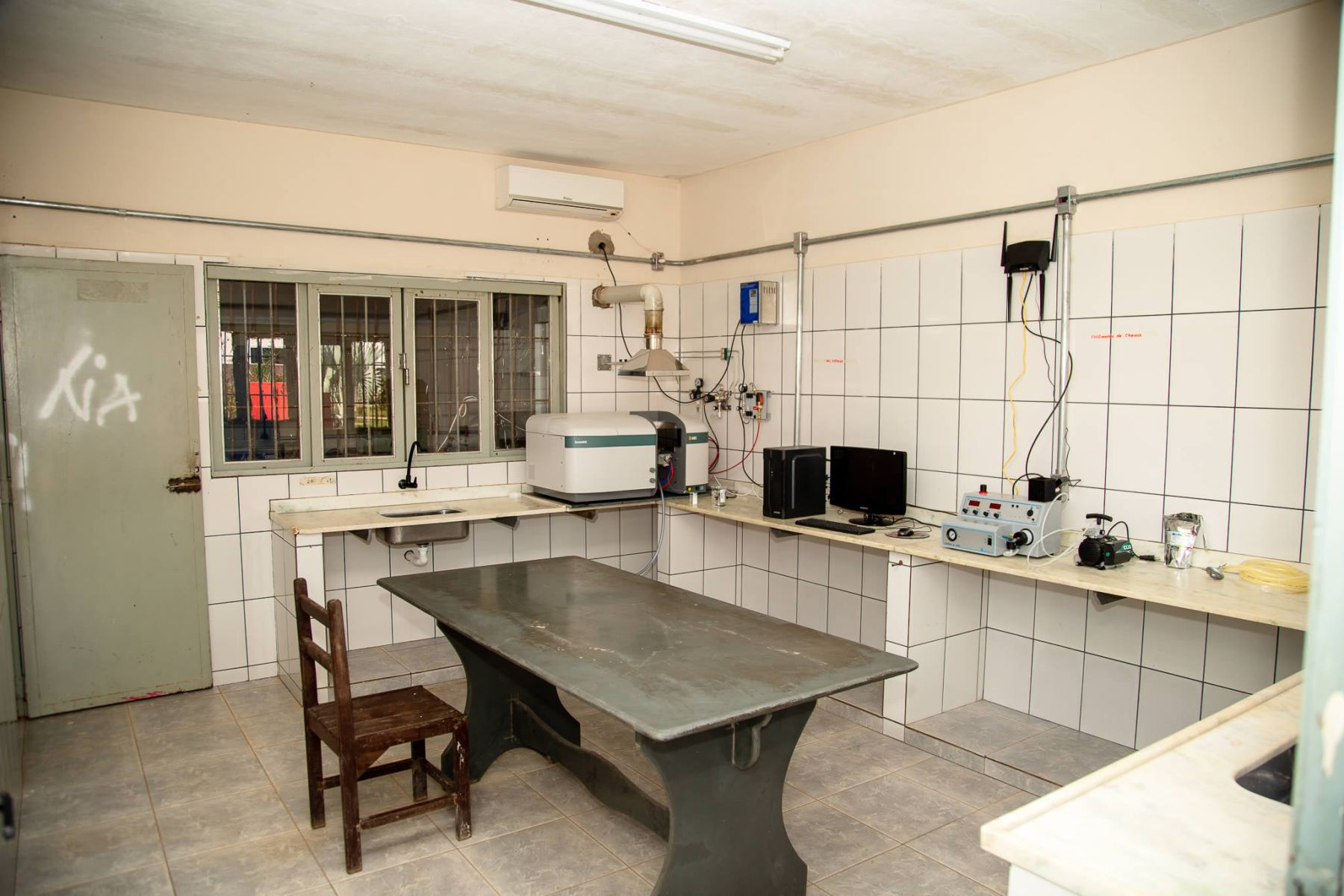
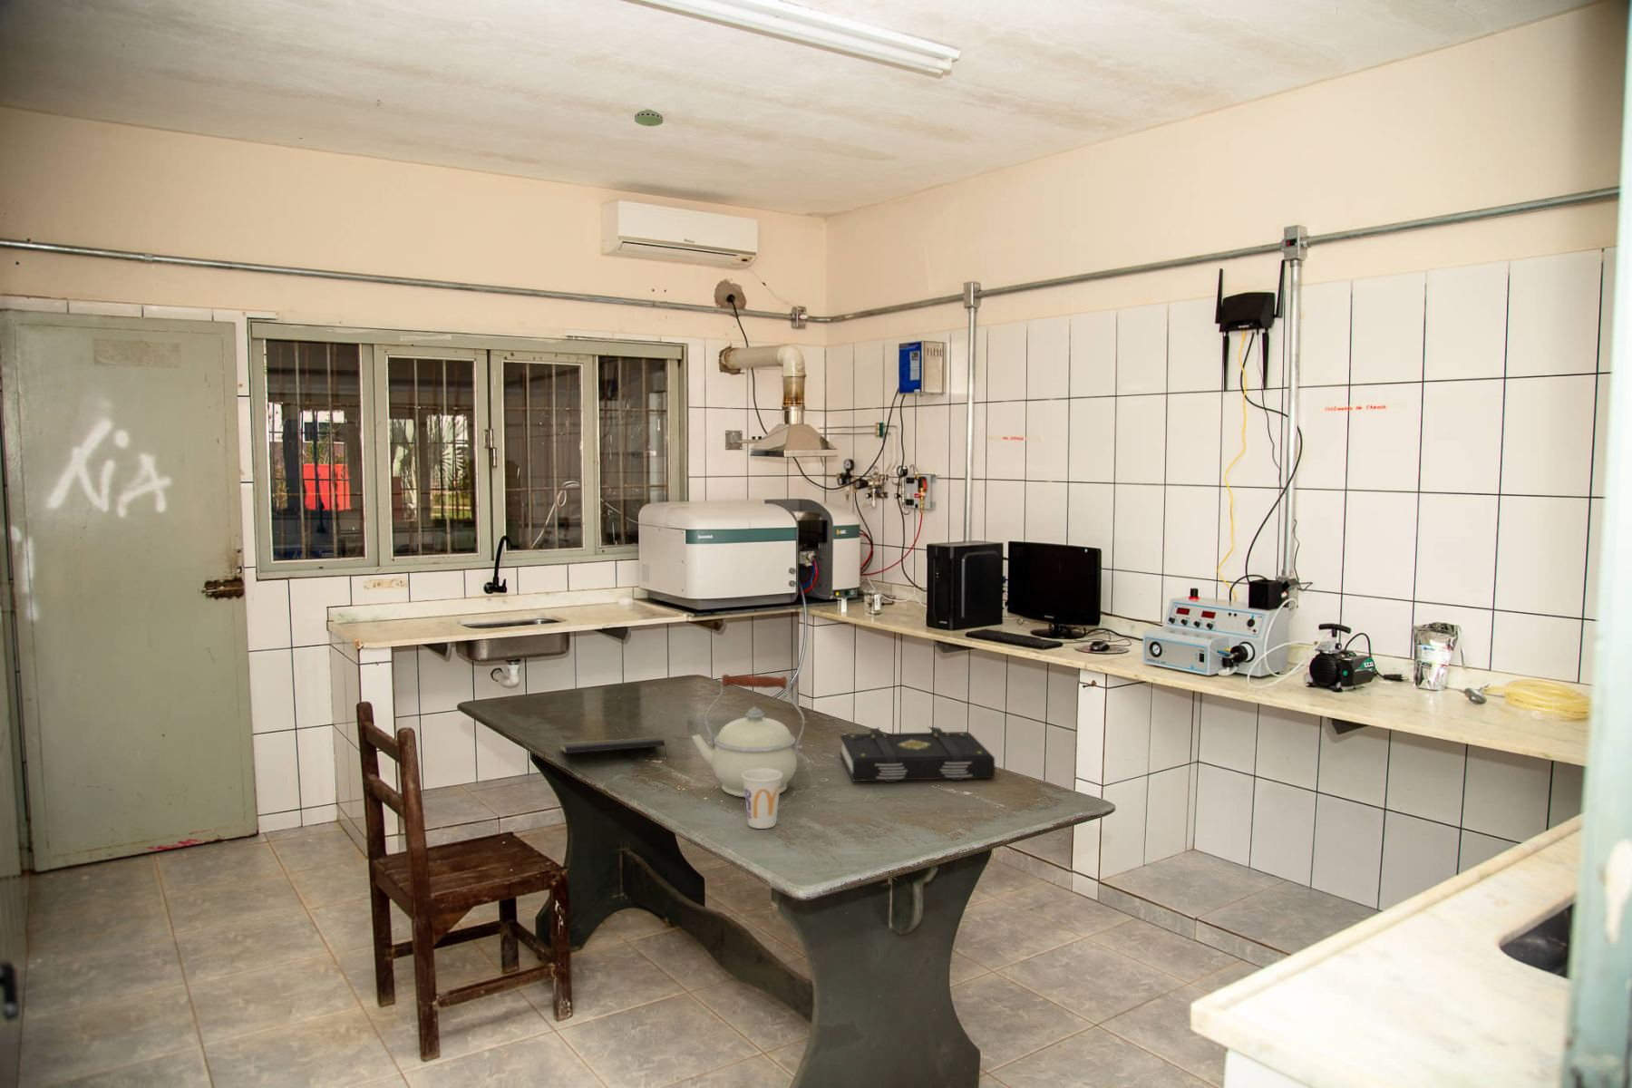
+ smoke detector [634,109,664,127]
+ cup [742,769,782,829]
+ spell book [839,725,996,783]
+ kettle [691,674,806,798]
+ notepad [560,736,668,760]
